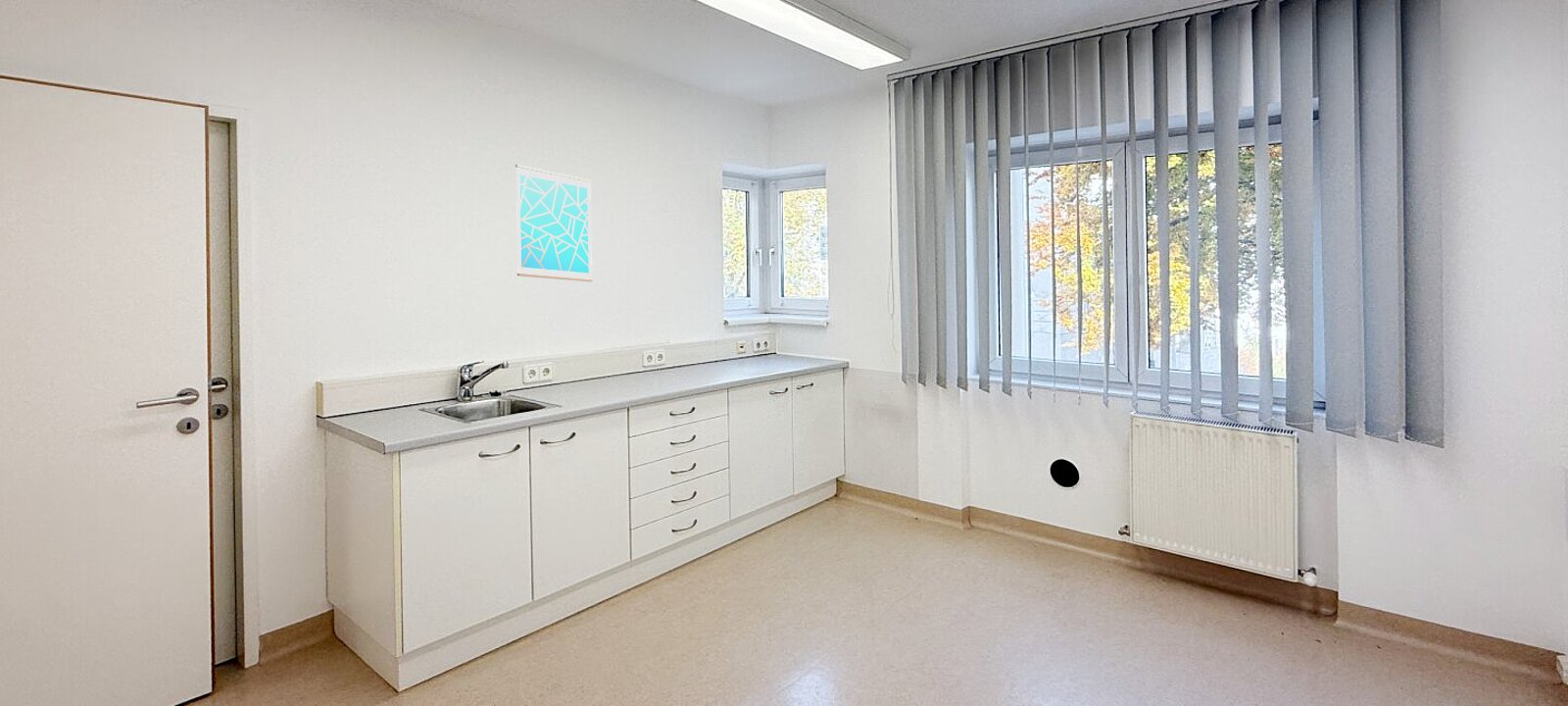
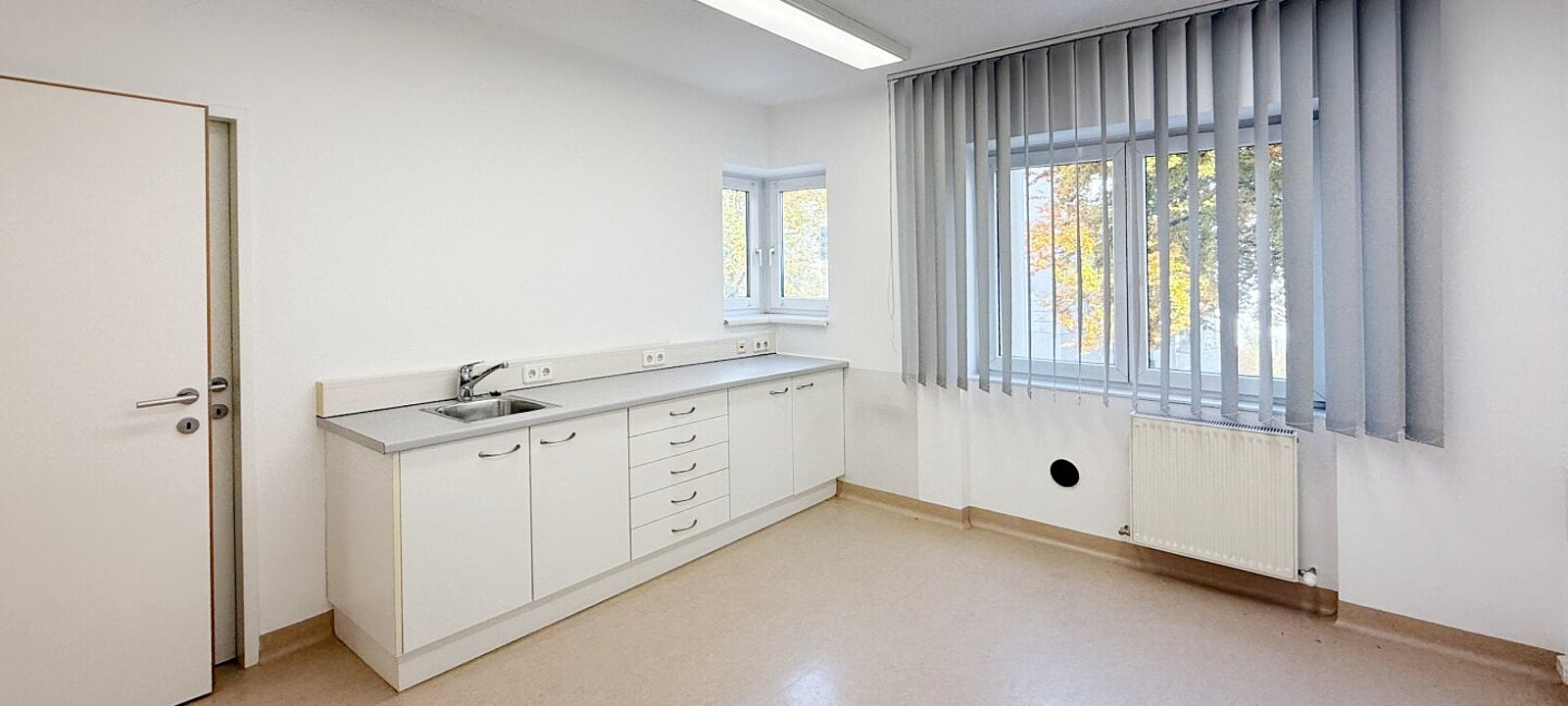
- wall art [515,164,593,282]
